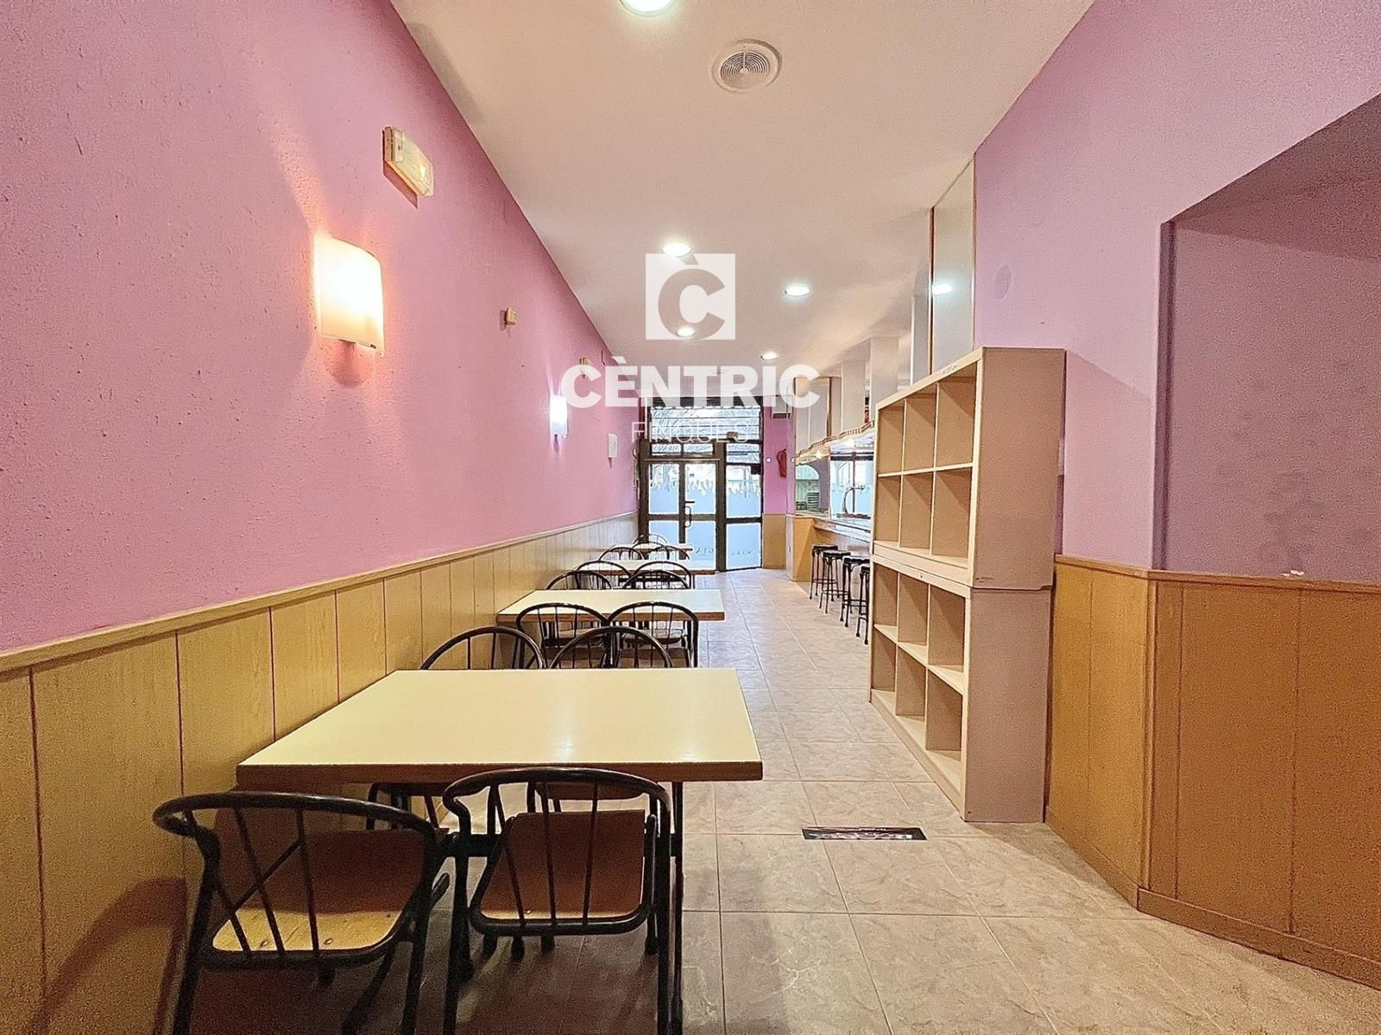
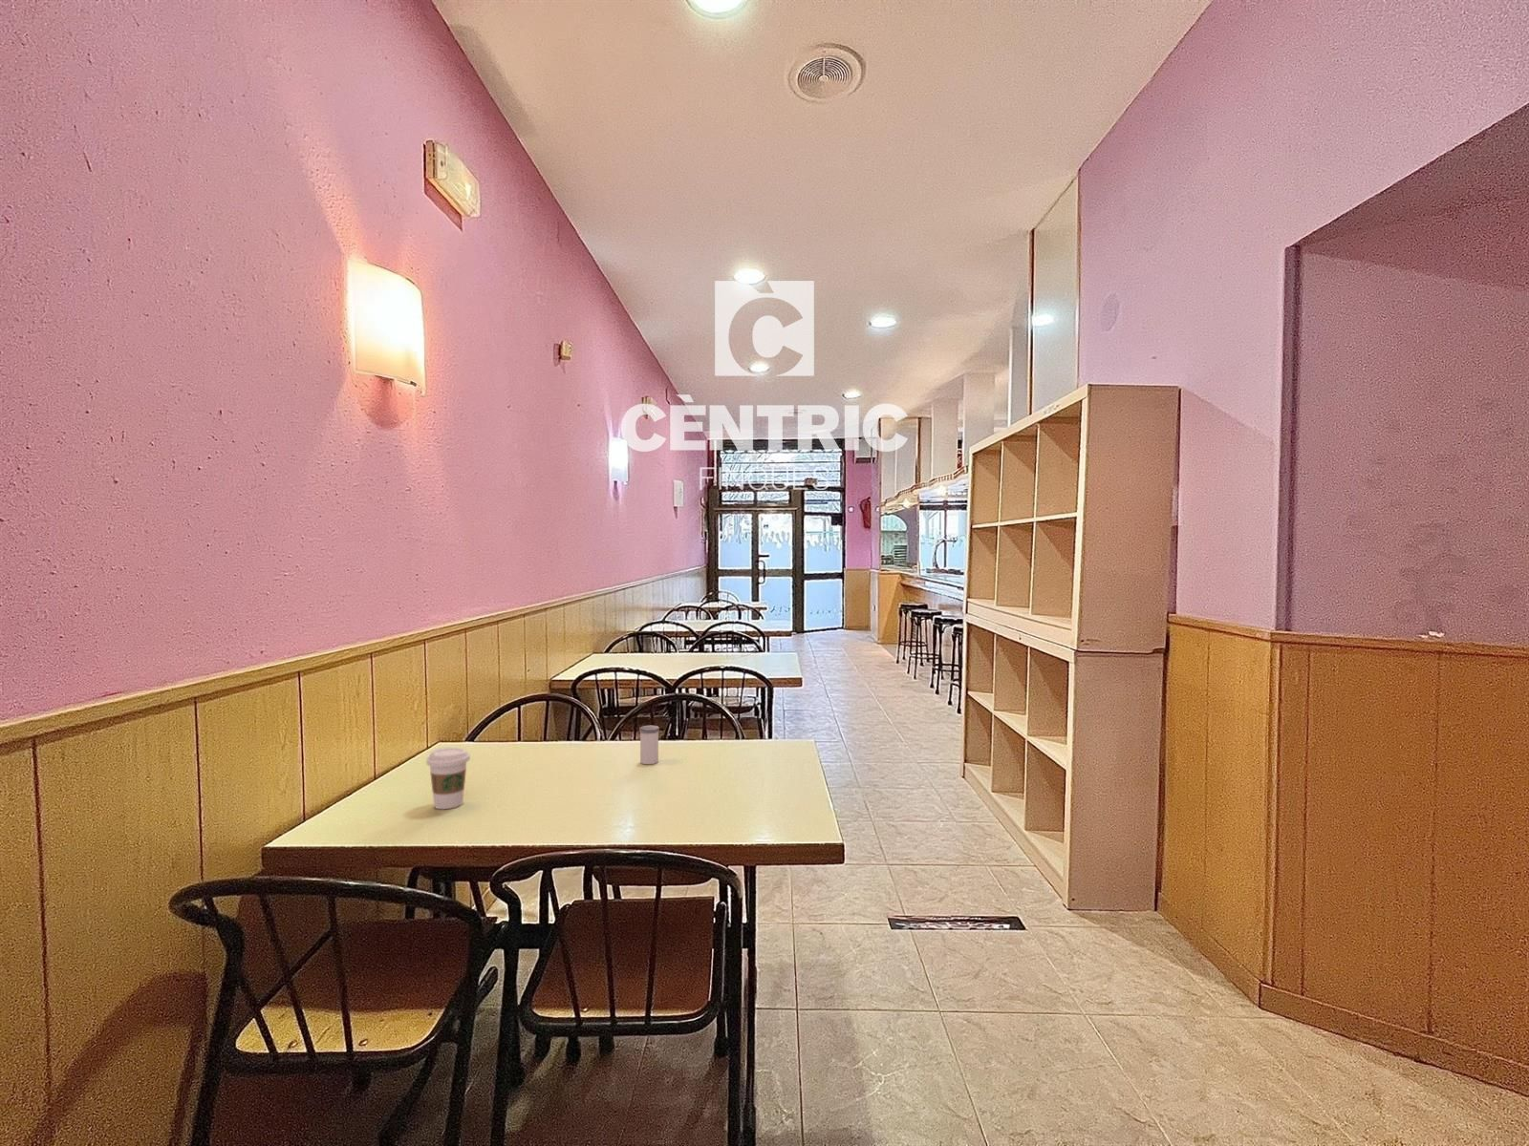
+ salt shaker [638,723,660,764]
+ coffee cup [425,746,471,810]
